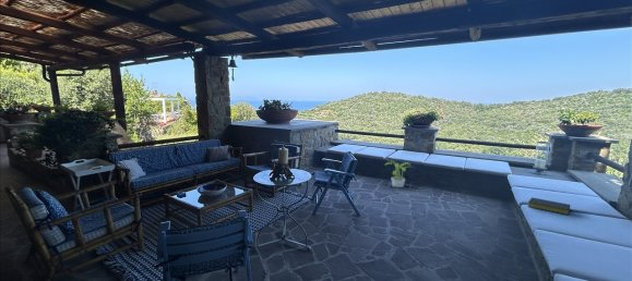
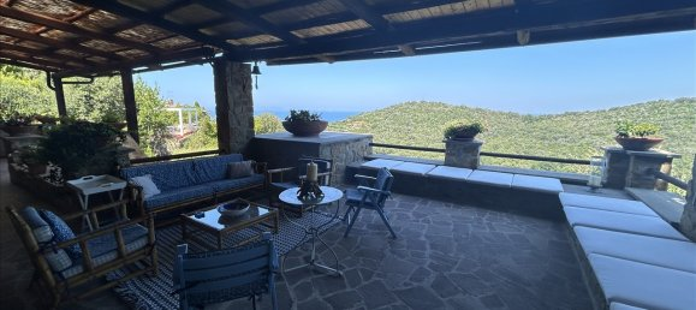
- potted plant [384,159,415,188]
- hardback book [527,196,571,216]
